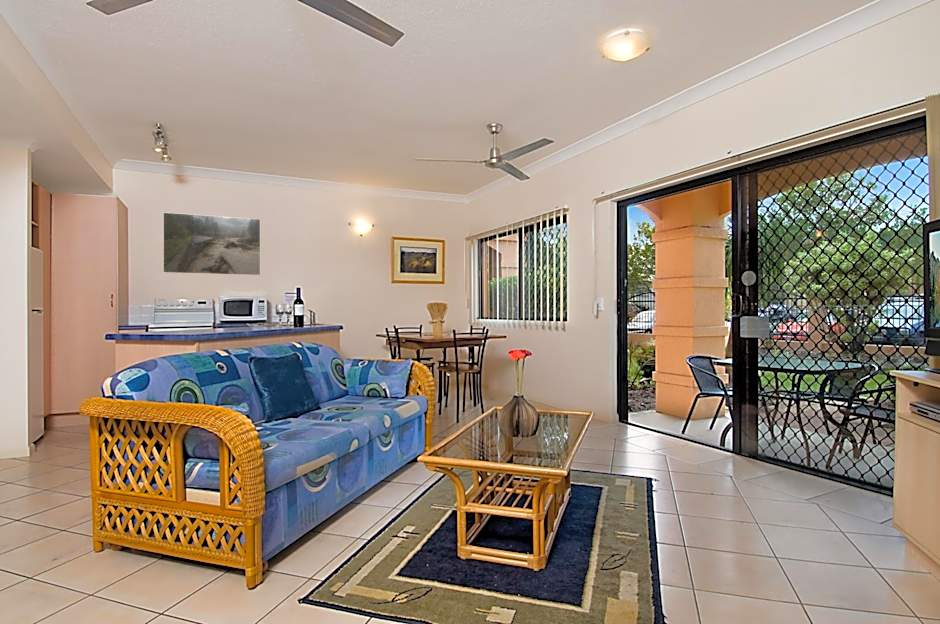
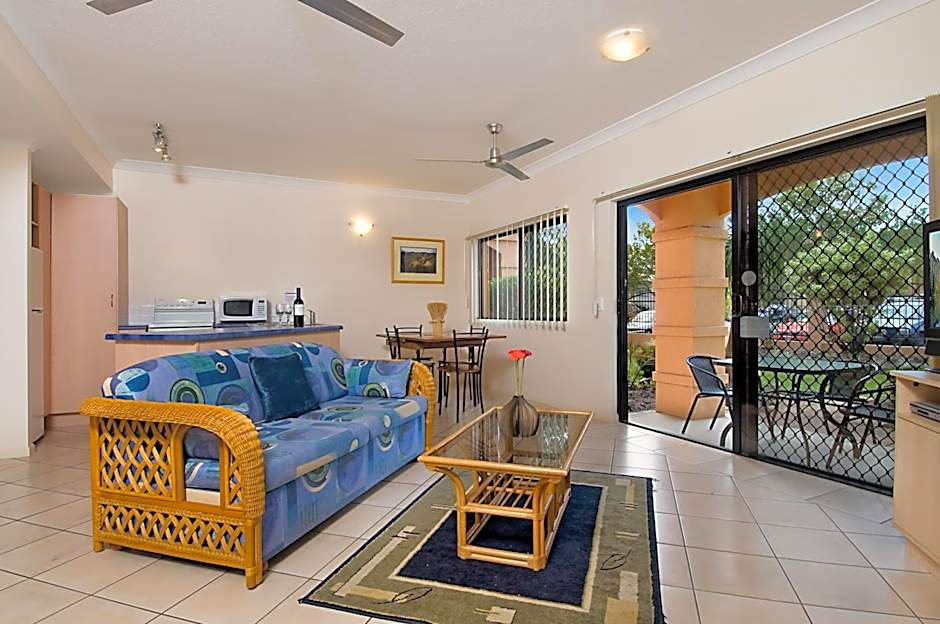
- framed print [162,211,261,276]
